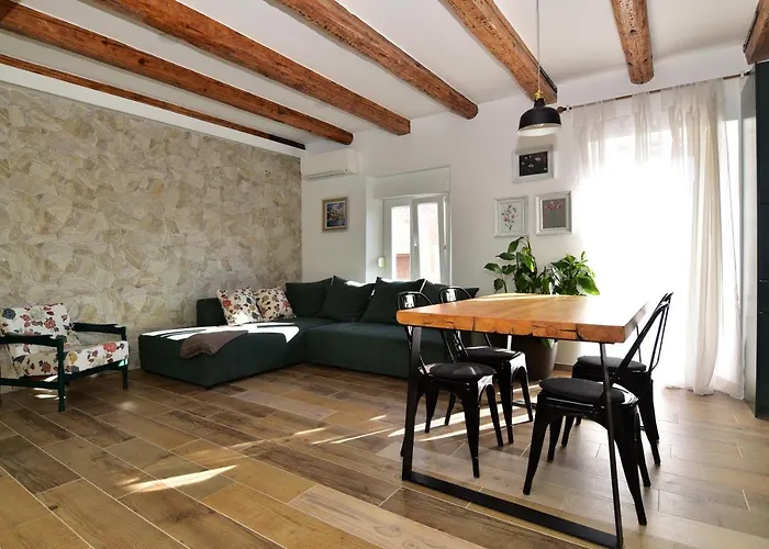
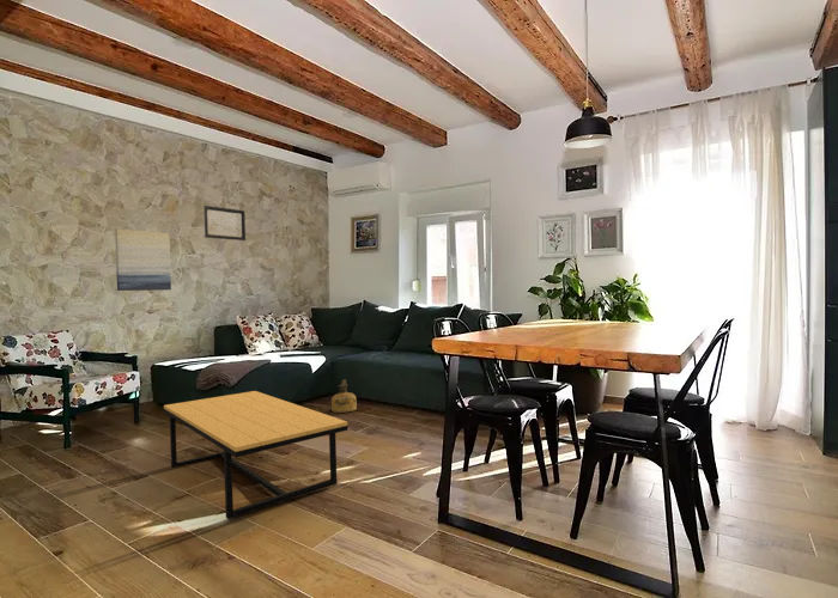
+ coffee table [163,390,348,520]
+ wall art [114,228,172,292]
+ wall art [202,205,247,242]
+ ceramic jug [330,379,358,414]
